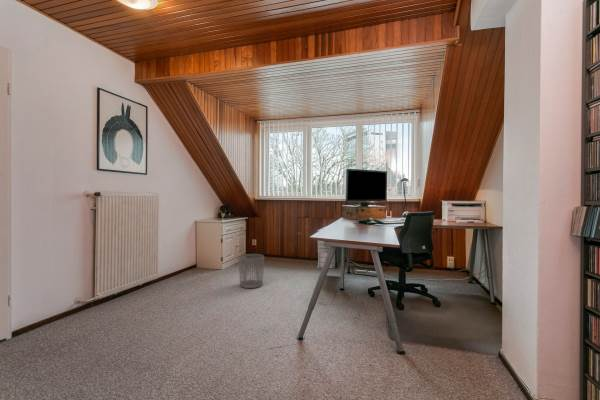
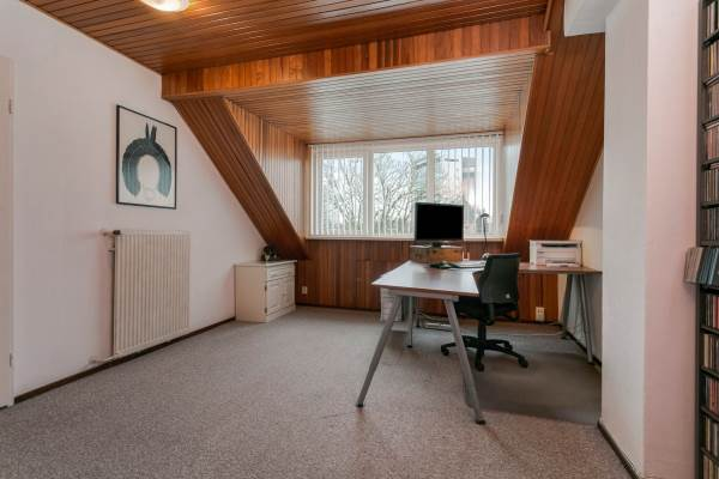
- waste bin [238,253,265,289]
